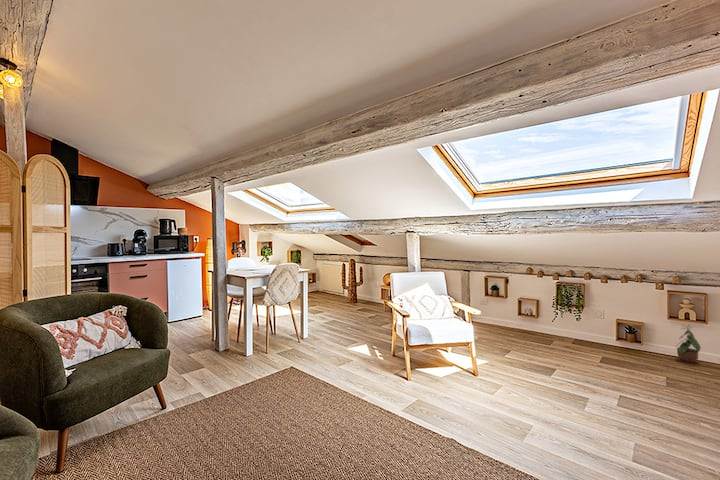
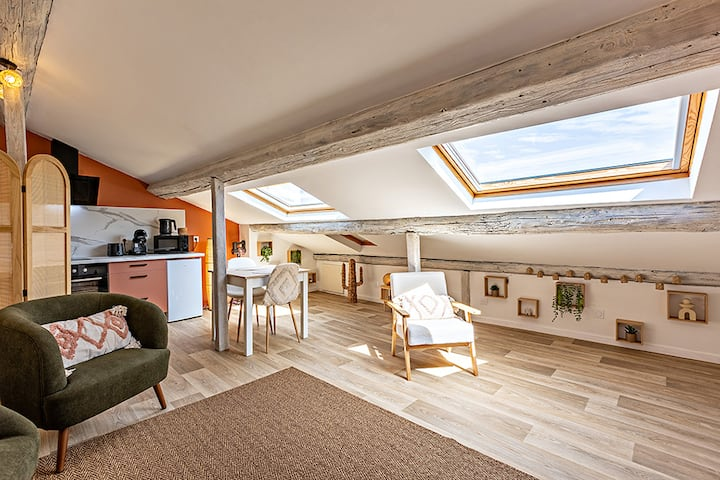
- potted plant [676,324,702,363]
